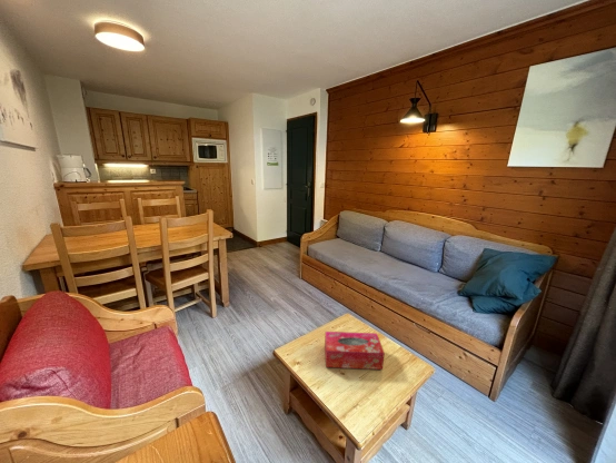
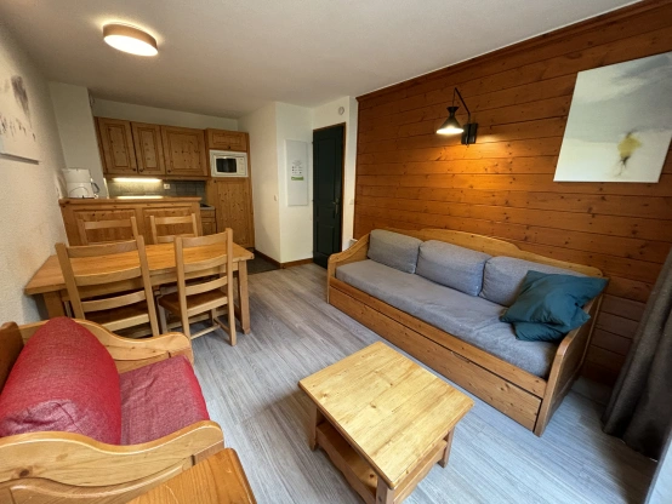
- tissue box [324,331,386,371]
